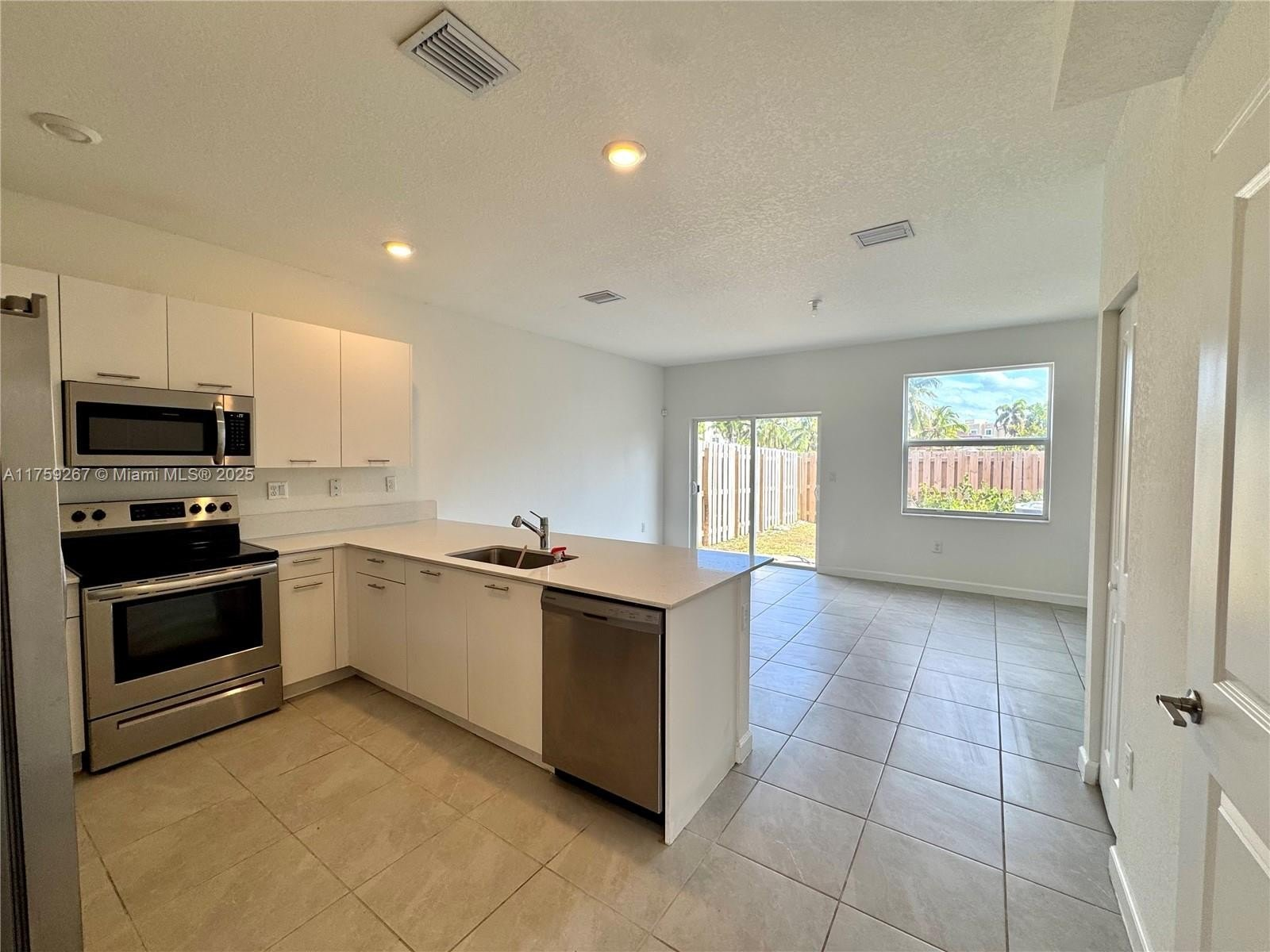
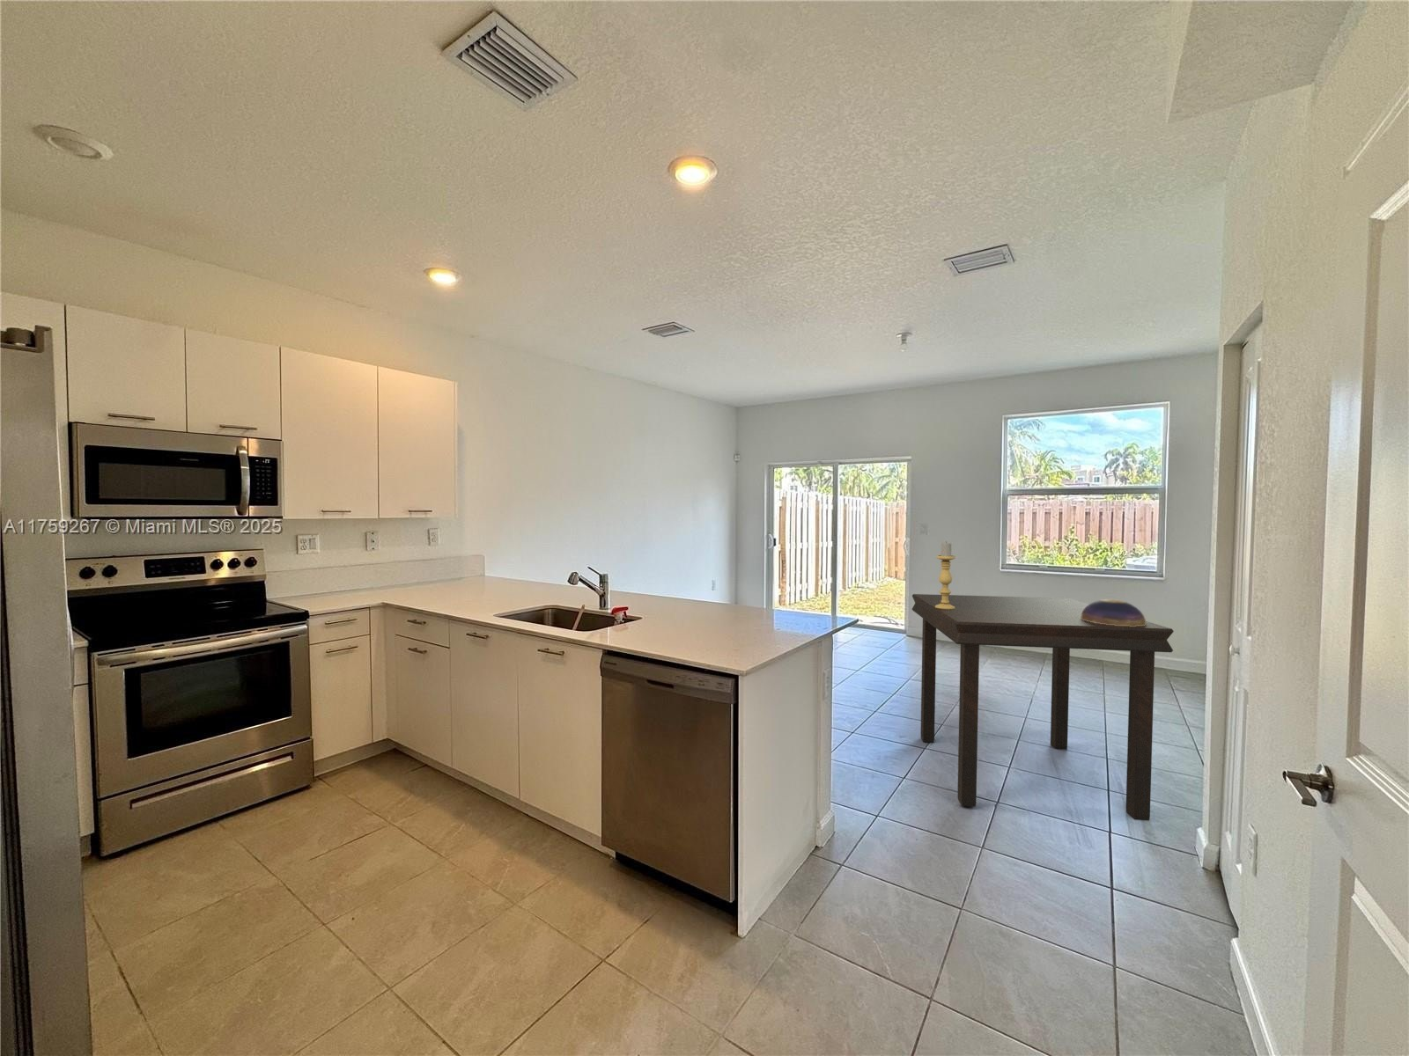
+ decorative bowl [1081,598,1146,627]
+ dining table [912,593,1175,821]
+ candle holder [935,540,956,610]
